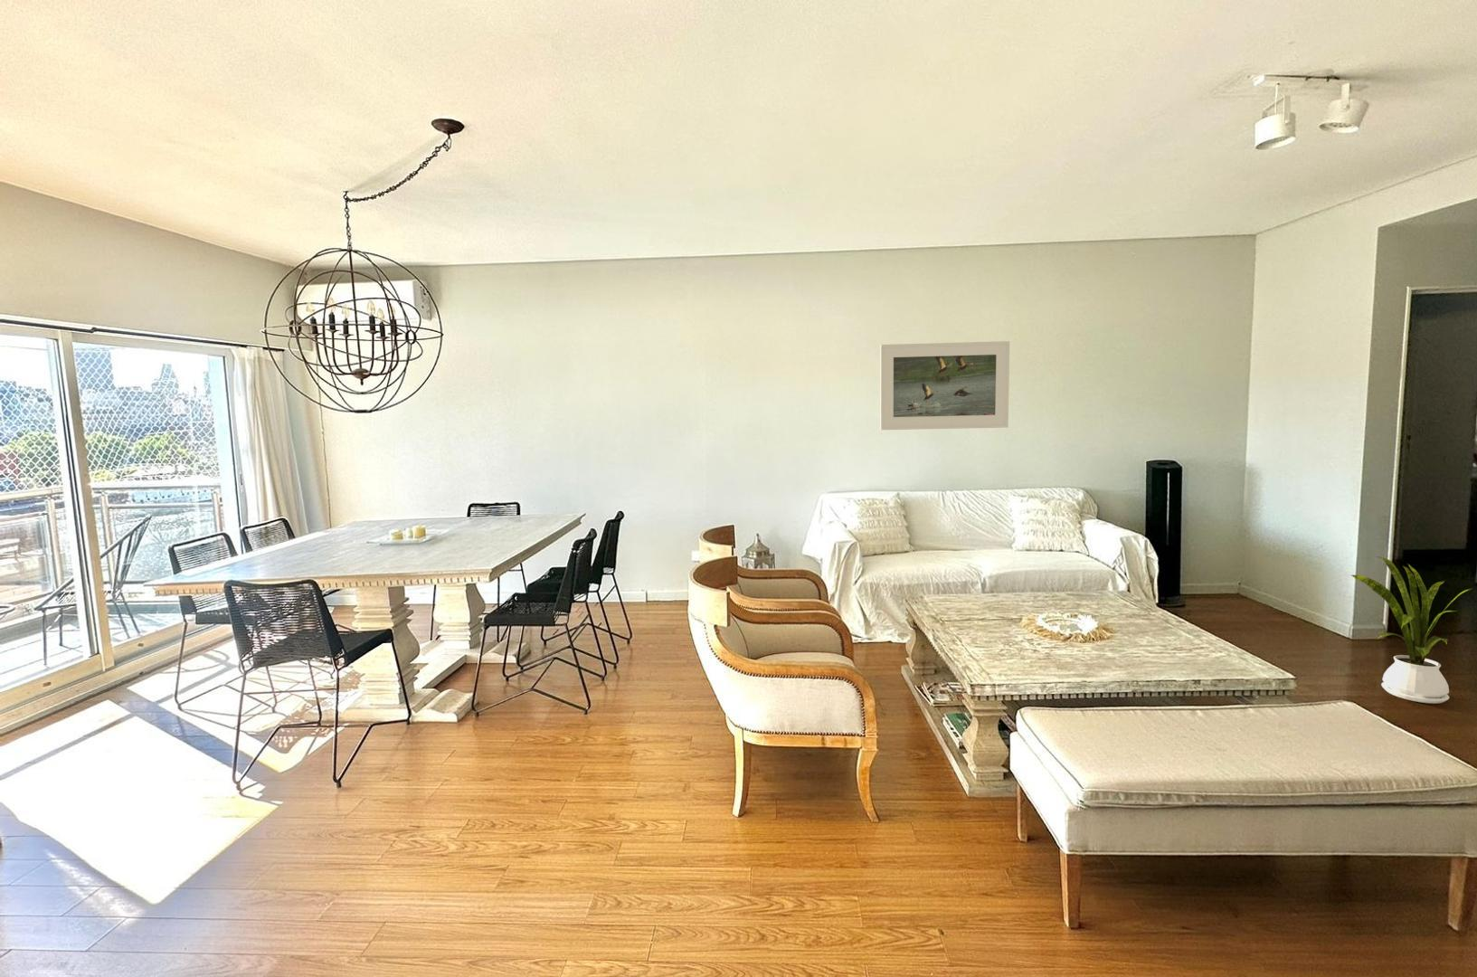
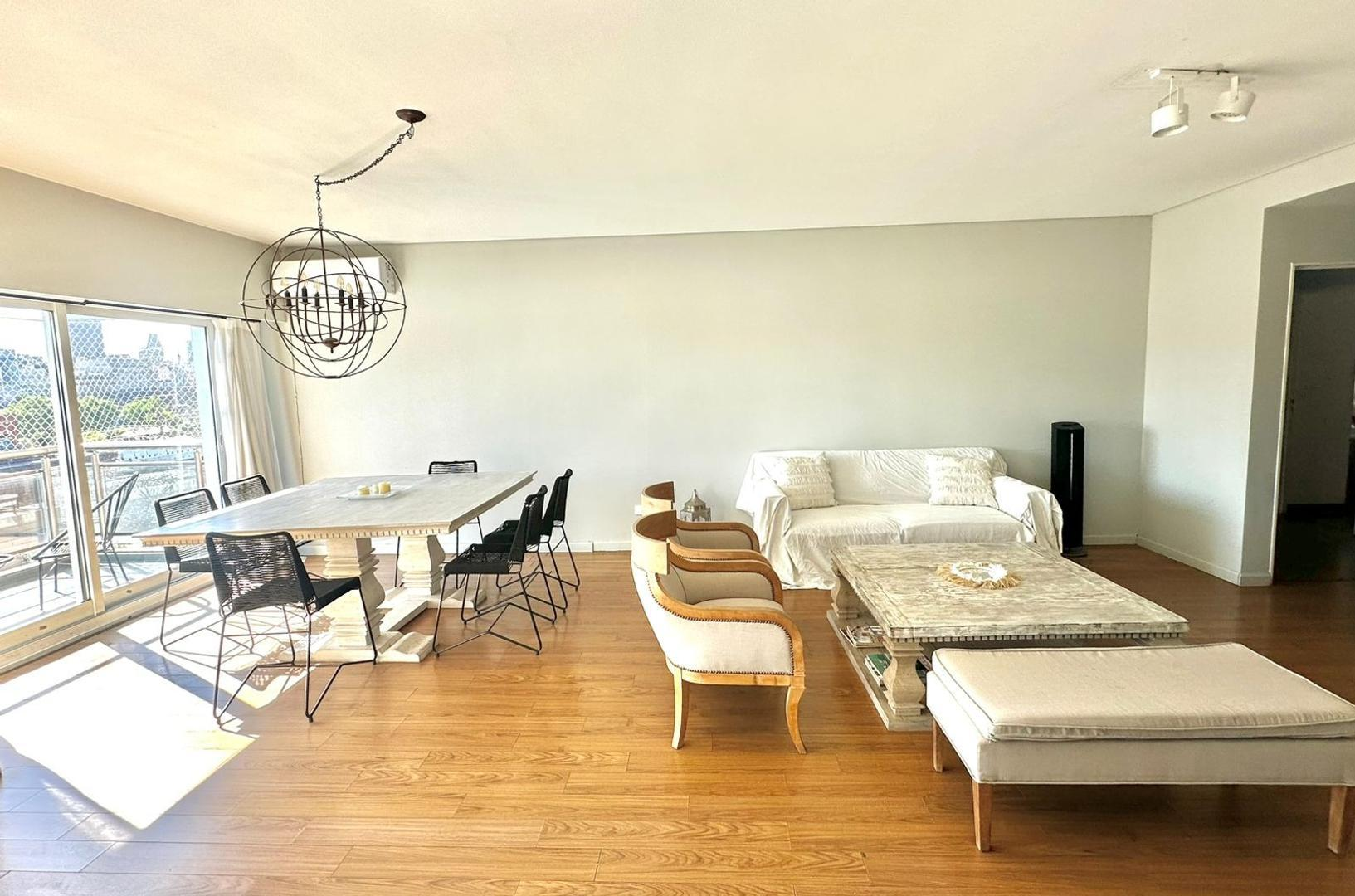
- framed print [880,340,1010,431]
- house plant [1352,555,1473,704]
